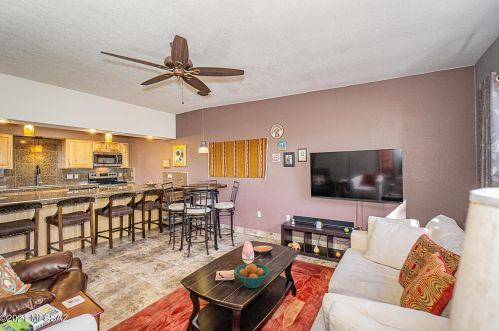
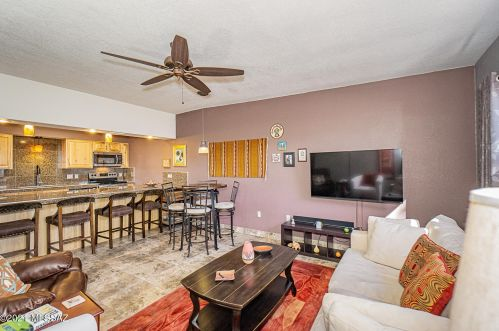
- fruit bowl [234,263,271,289]
